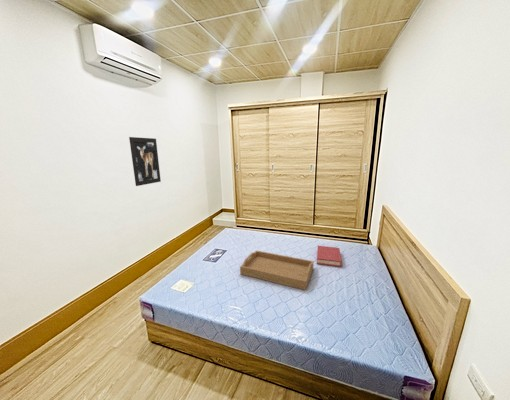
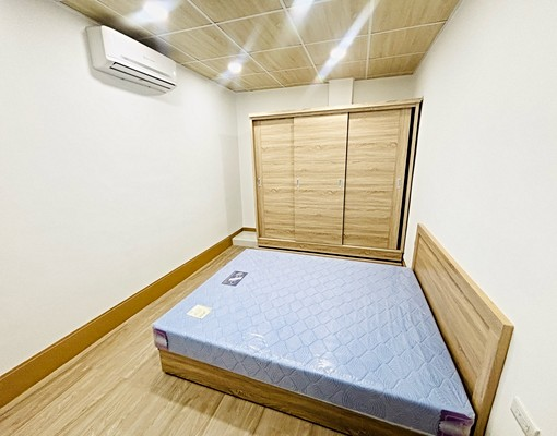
- wall art [128,136,162,187]
- hardback book [316,245,343,268]
- serving tray [239,249,315,291]
